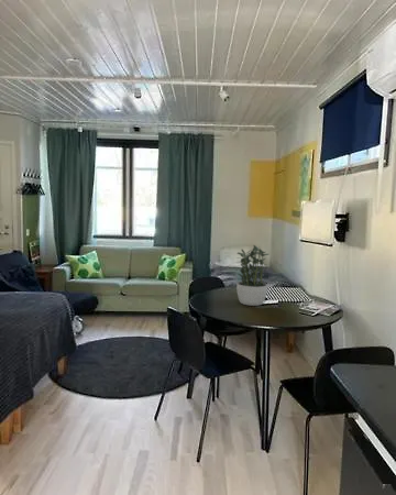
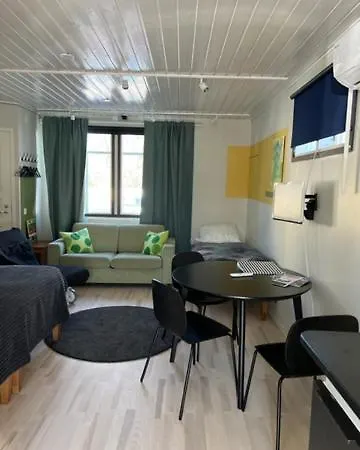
- potted plant [234,244,270,307]
